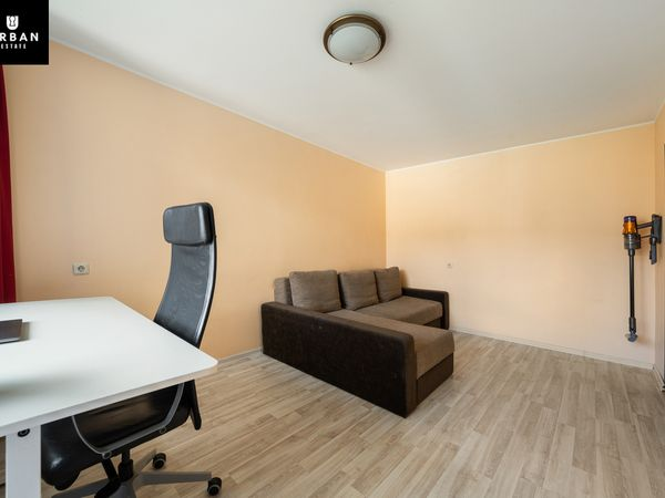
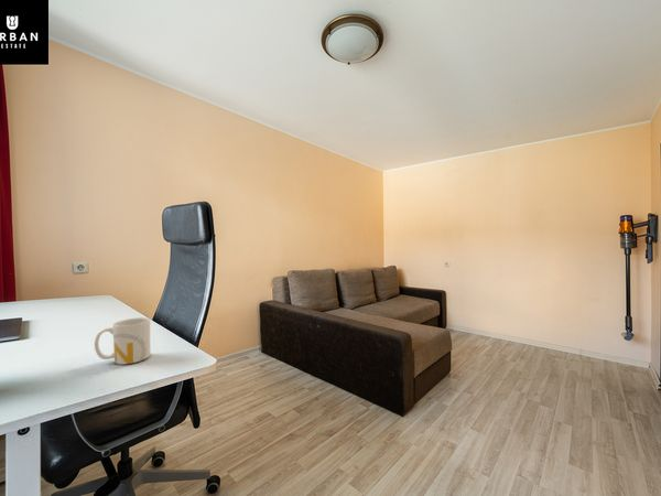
+ mug [94,316,152,365]
